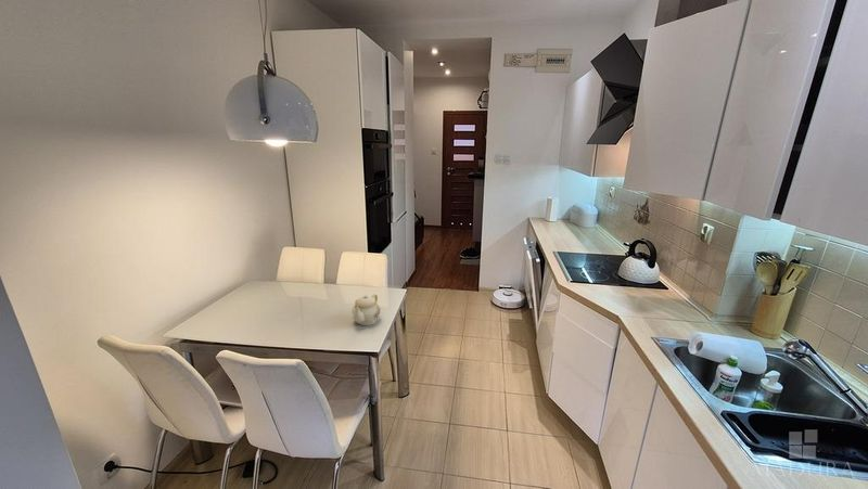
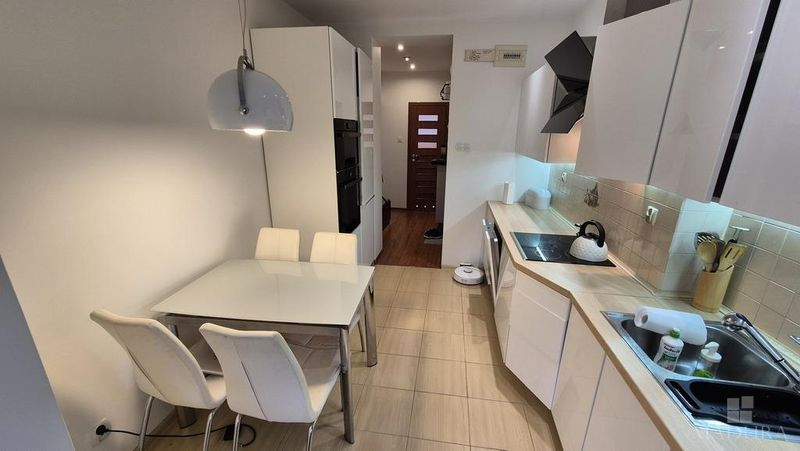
- teapot [352,293,381,326]
